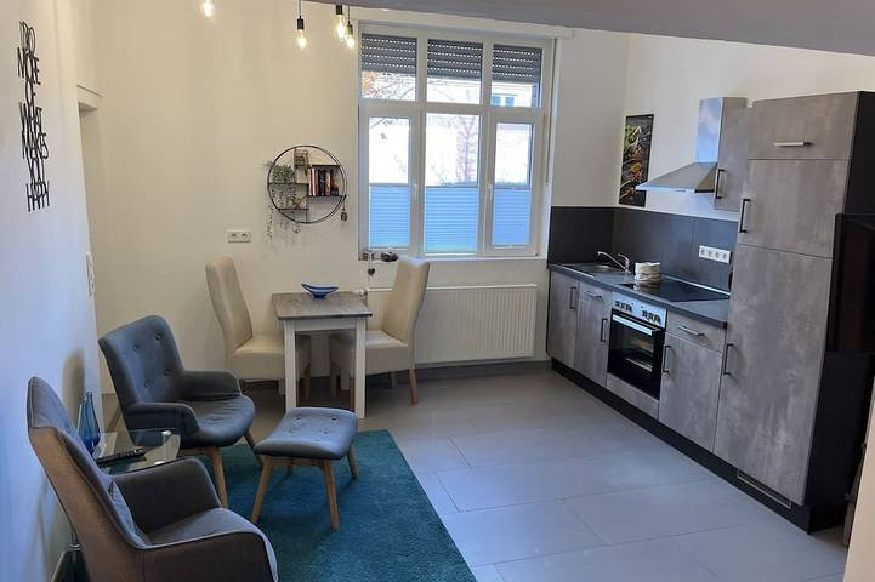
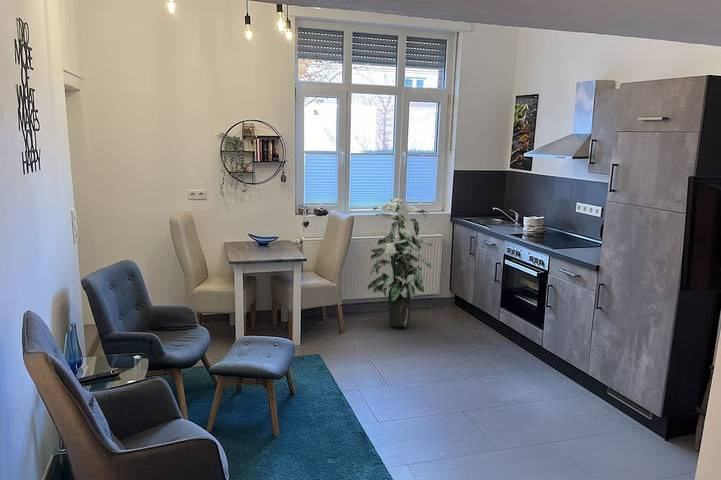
+ indoor plant [366,197,433,328]
